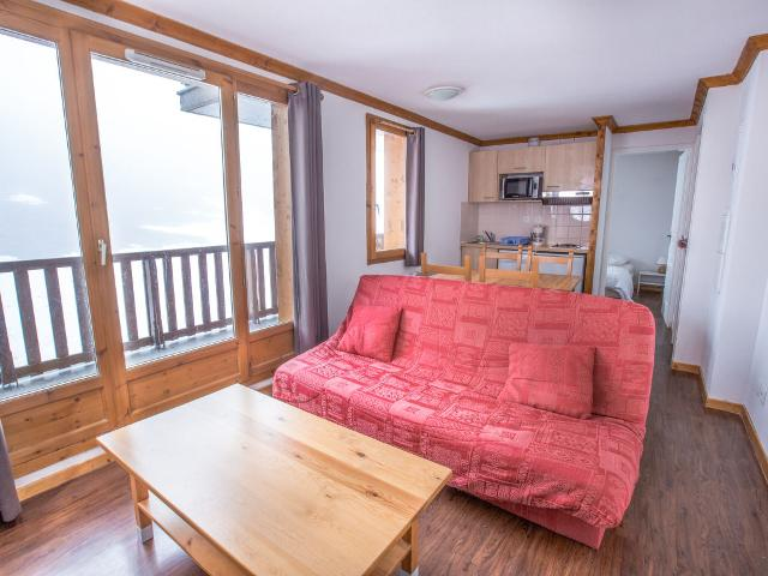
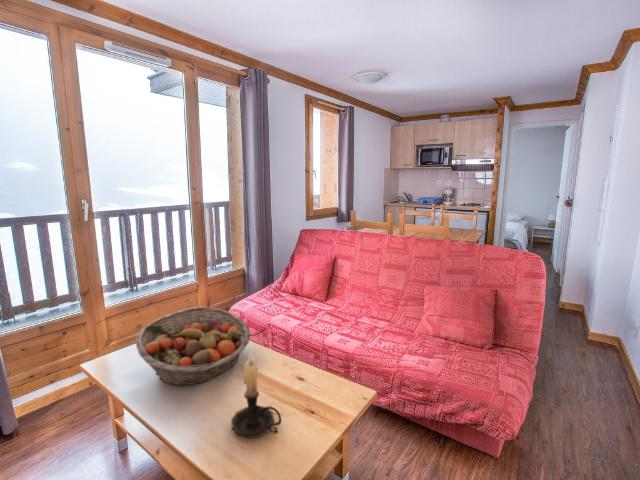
+ candle holder [230,350,283,439]
+ fruit basket [135,306,252,387]
